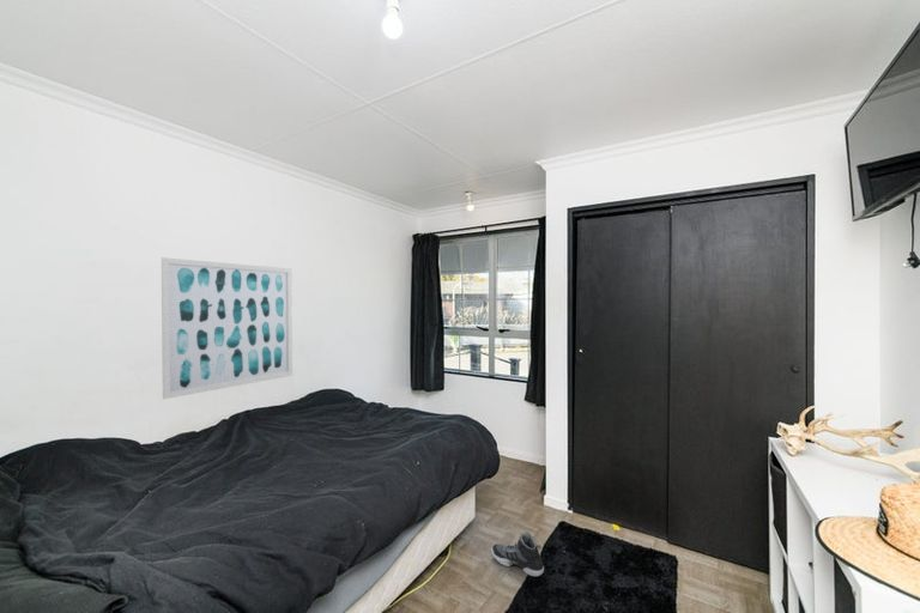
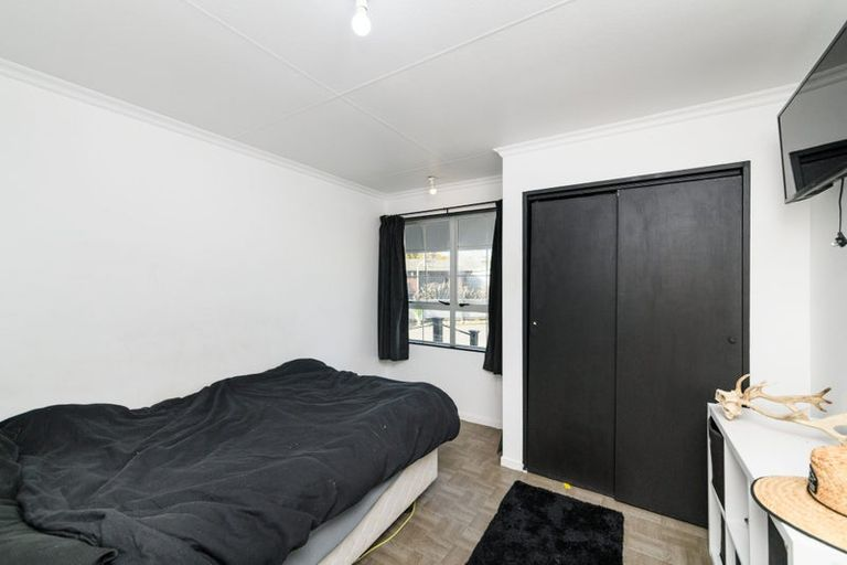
- wall art [161,256,293,400]
- sneaker [490,532,545,577]
